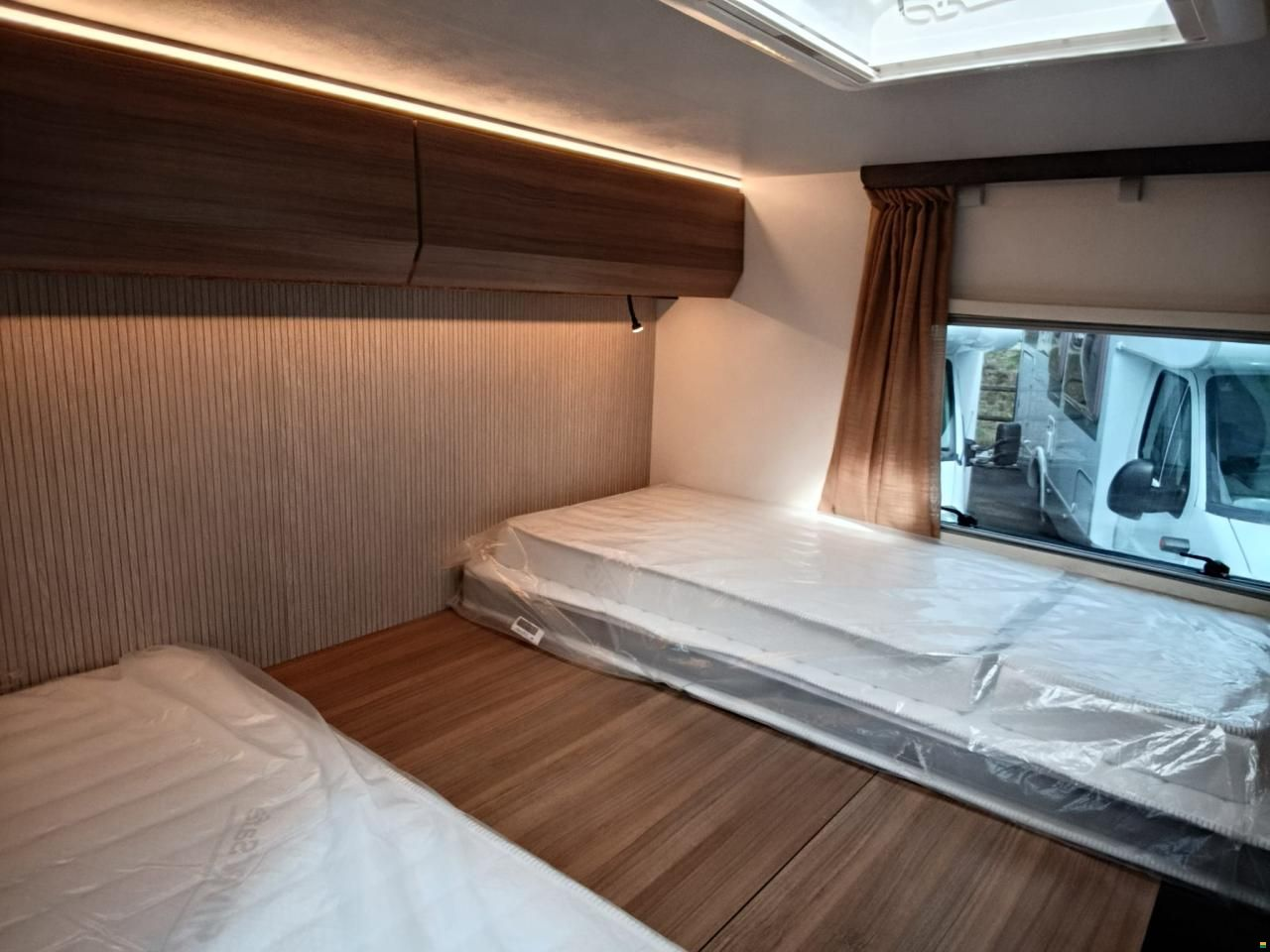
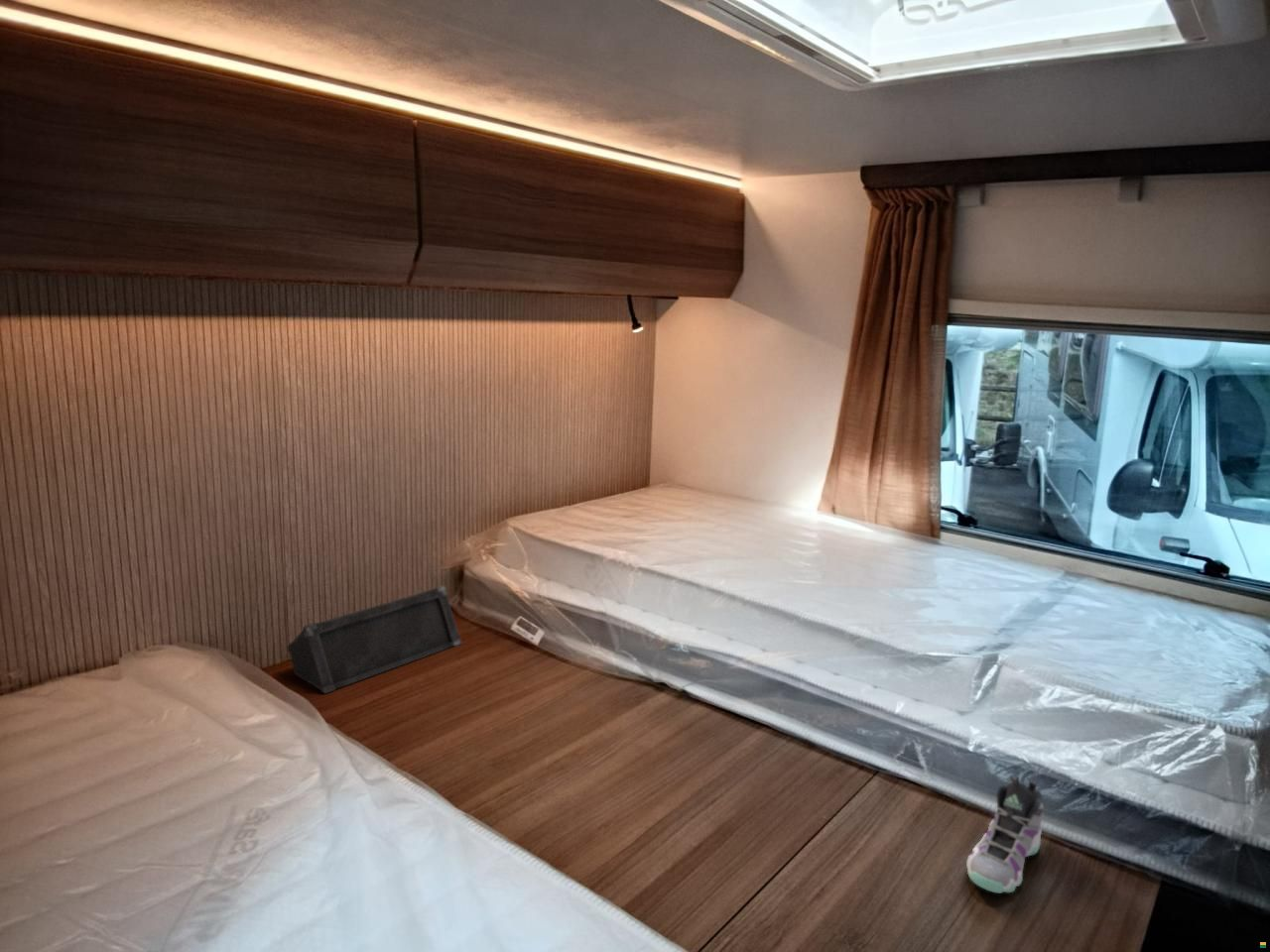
+ sneaker [965,774,1045,894]
+ speaker [286,584,463,694]
